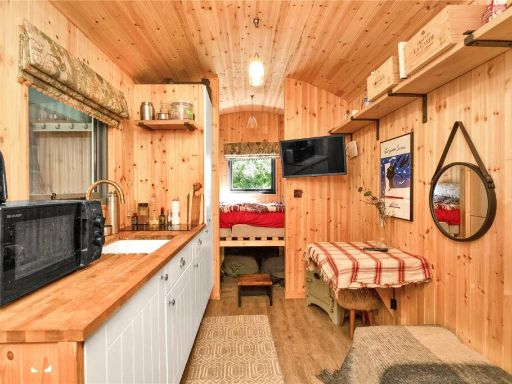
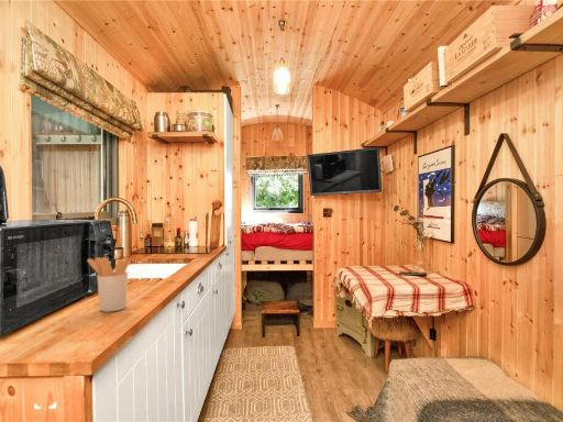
+ utensil holder [86,256,130,313]
